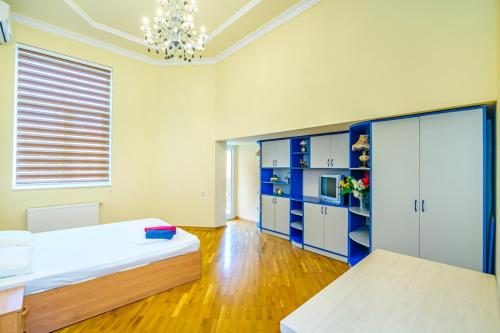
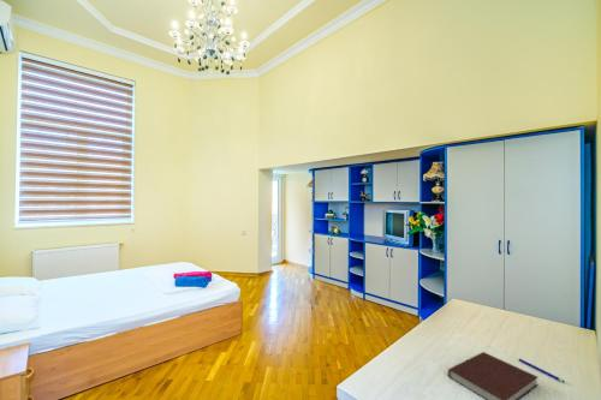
+ pen [518,358,566,383]
+ notebook [447,351,540,400]
